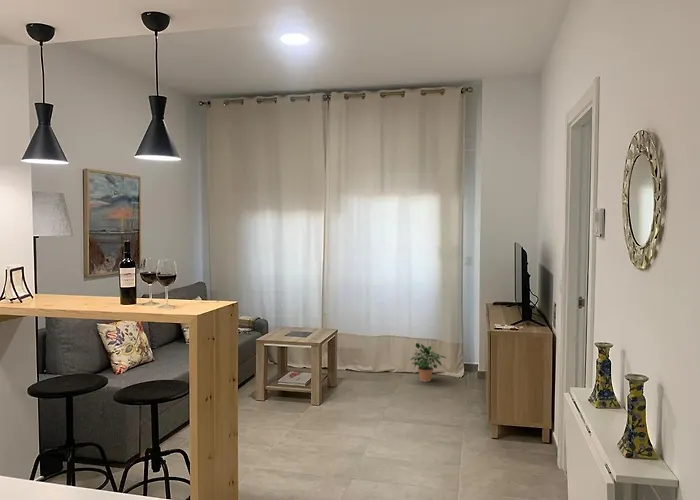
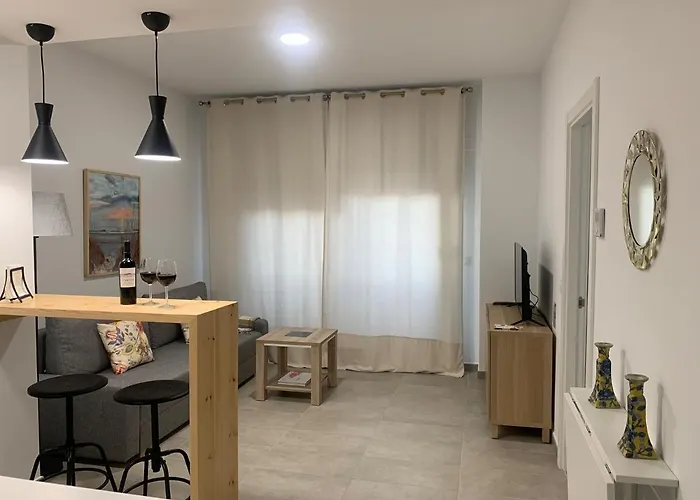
- potted plant [409,342,447,383]
